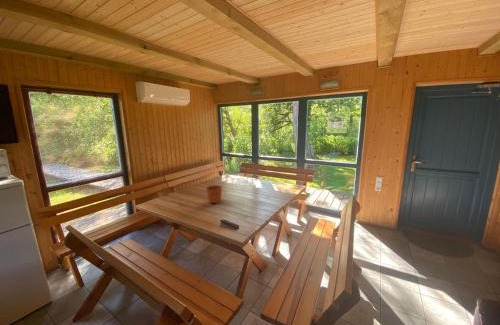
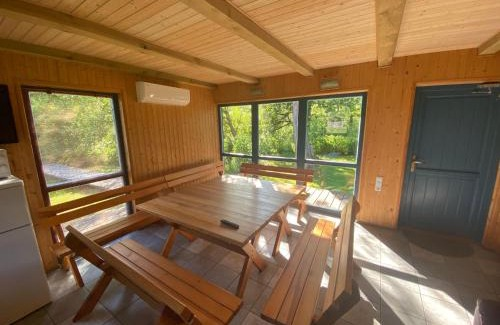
- plant pot [205,179,223,204]
